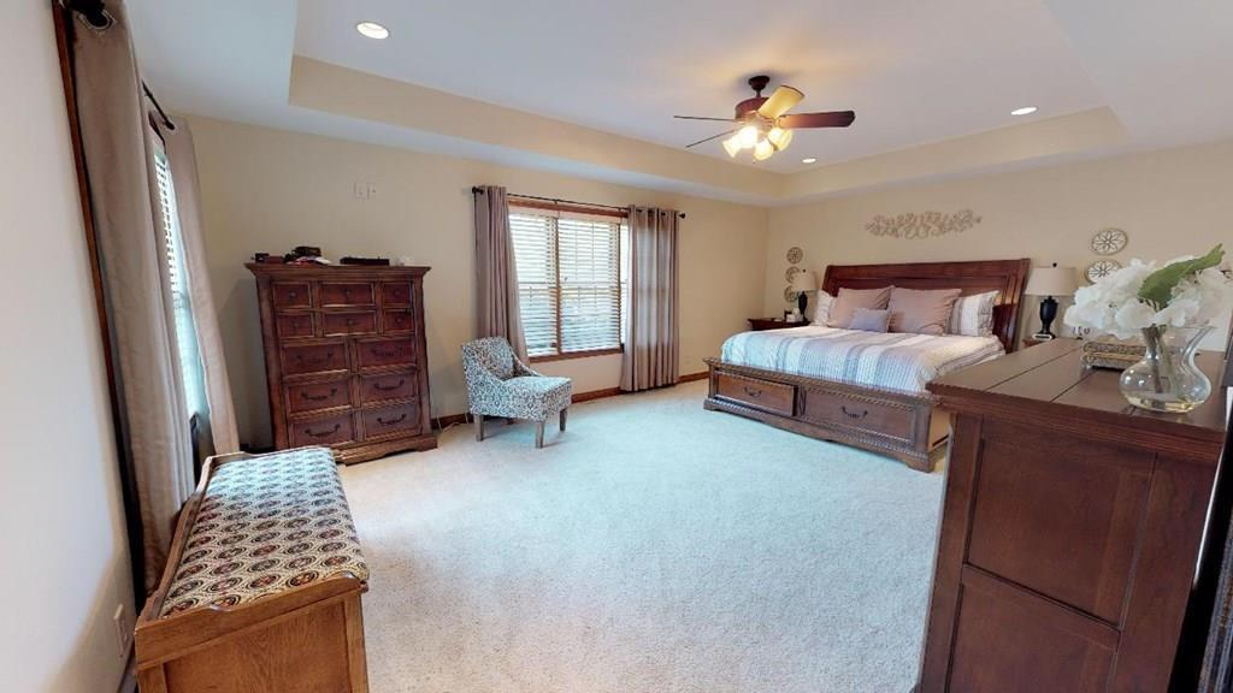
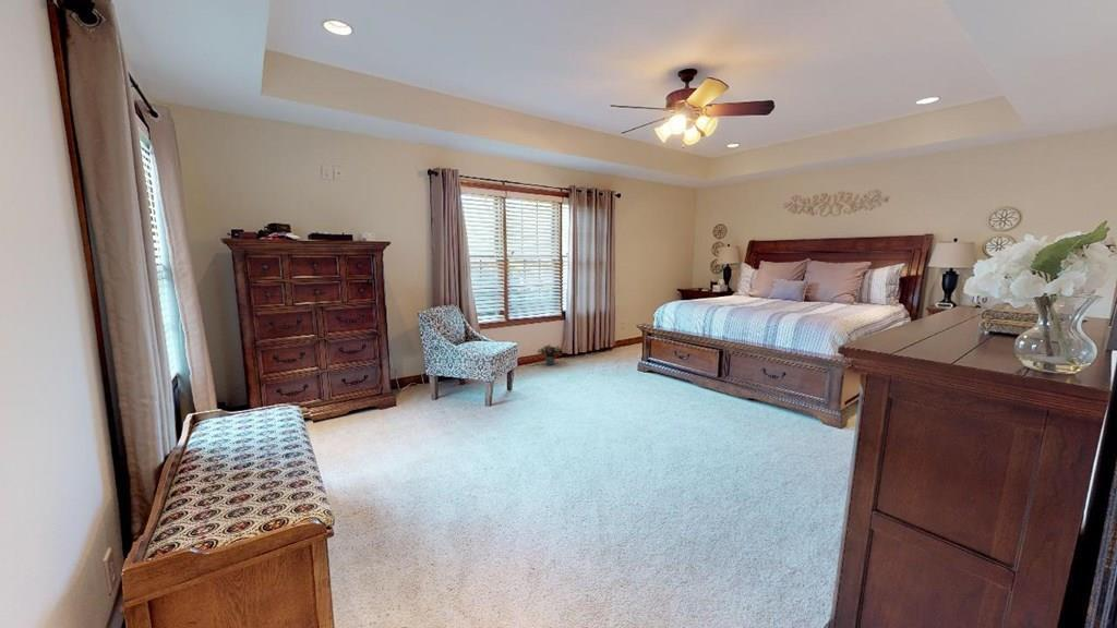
+ potted plant [536,343,563,366]
